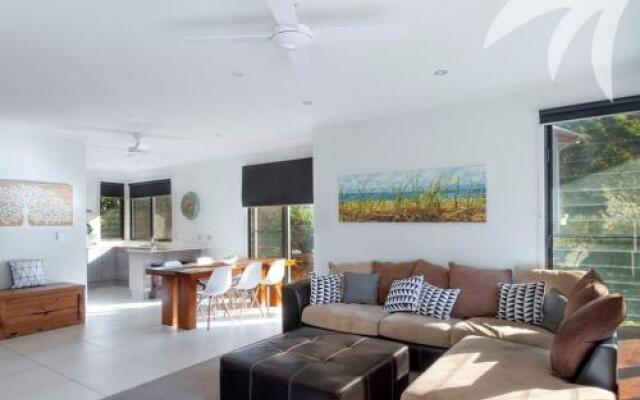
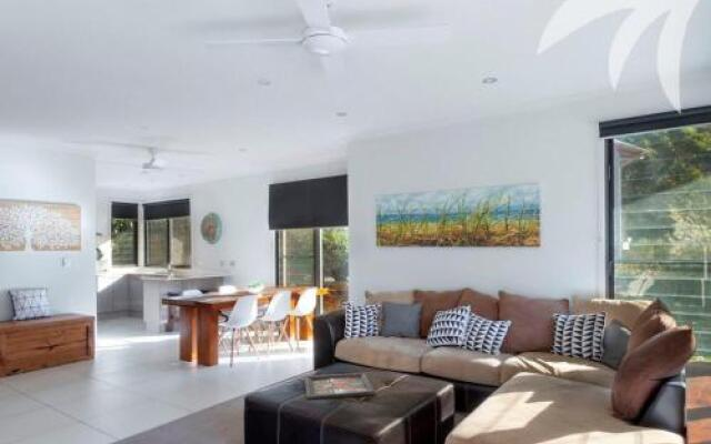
+ decorative tray [303,372,377,401]
